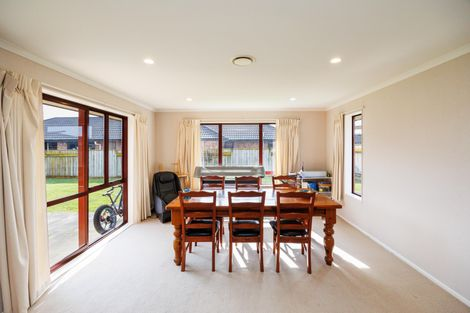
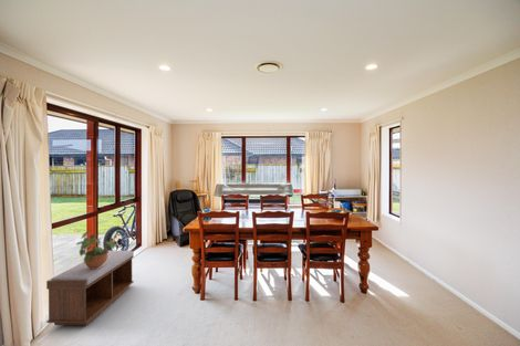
+ potted plant [75,230,116,269]
+ bench [45,250,135,326]
